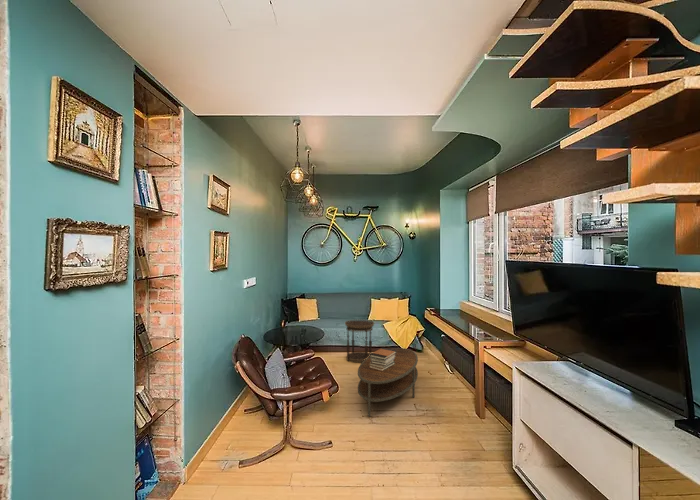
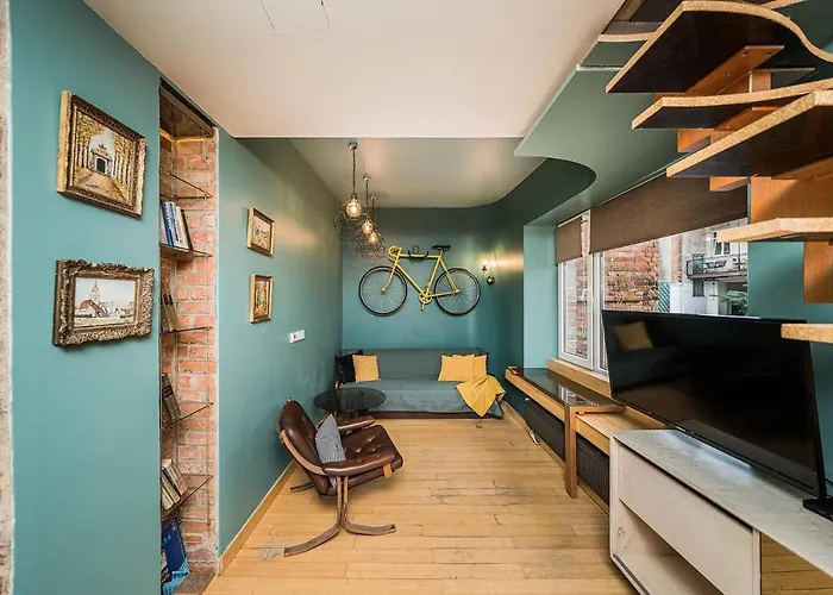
- coffee table [357,347,419,417]
- book stack [369,347,397,371]
- side table [344,318,375,364]
